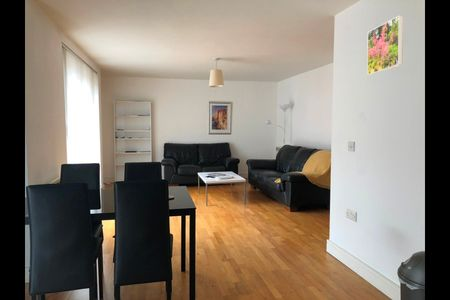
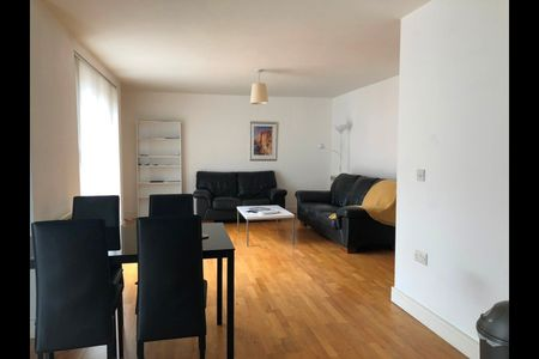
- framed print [366,15,404,76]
